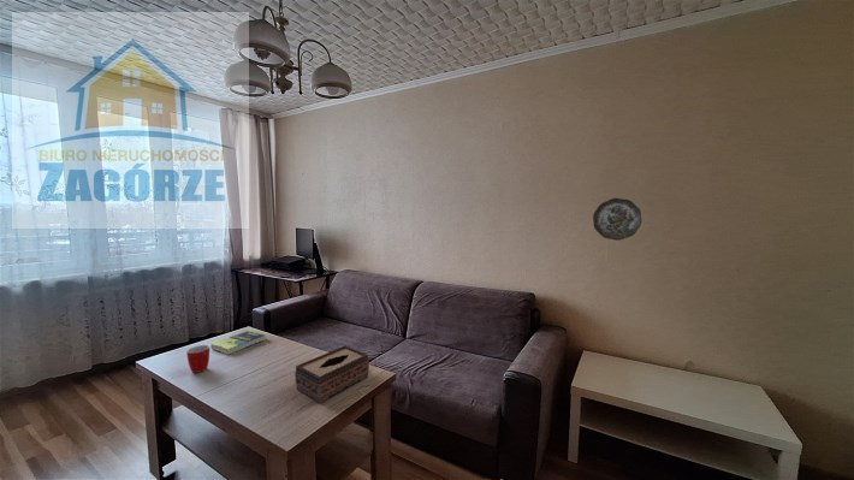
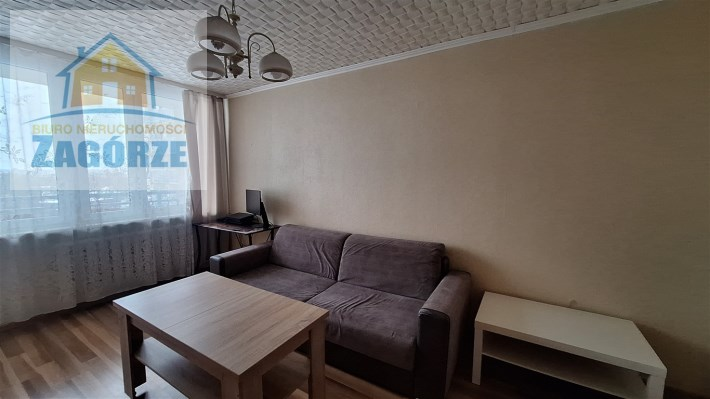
- mug [185,344,210,374]
- book [209,330,267,356]
- tissue box [293,344,370,404]
- decorative plate [592,197,642,242]
